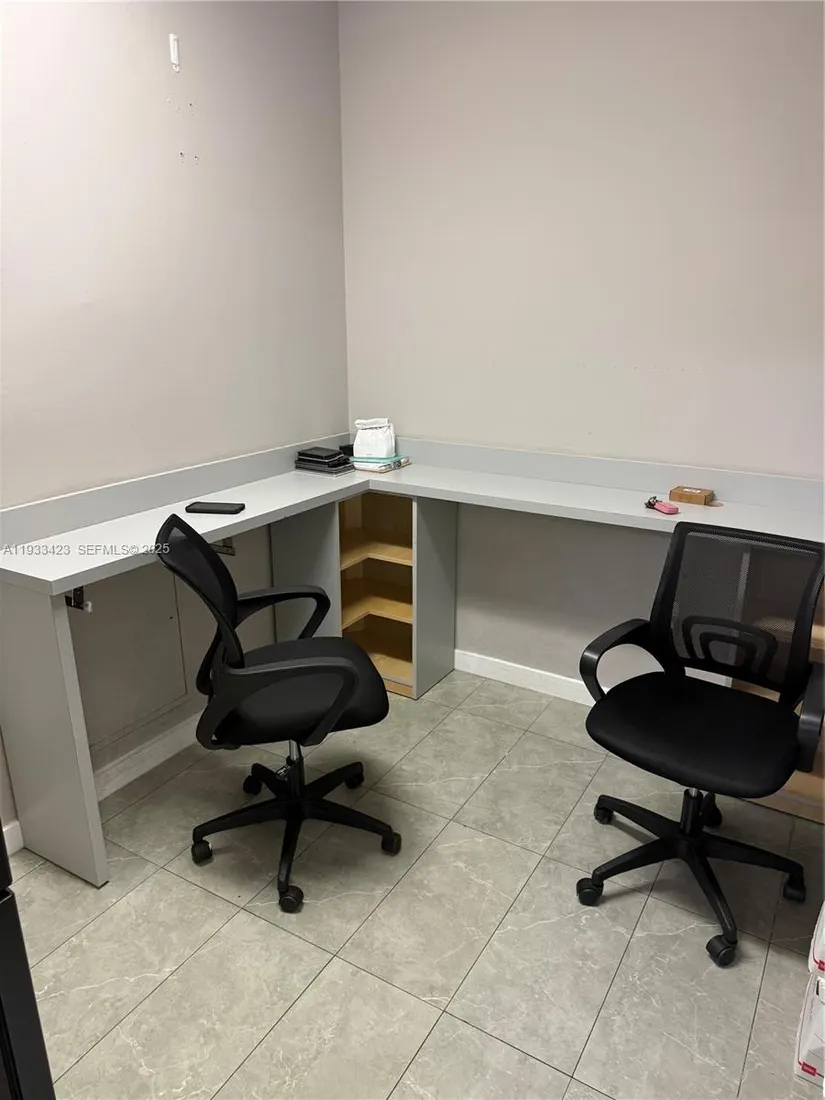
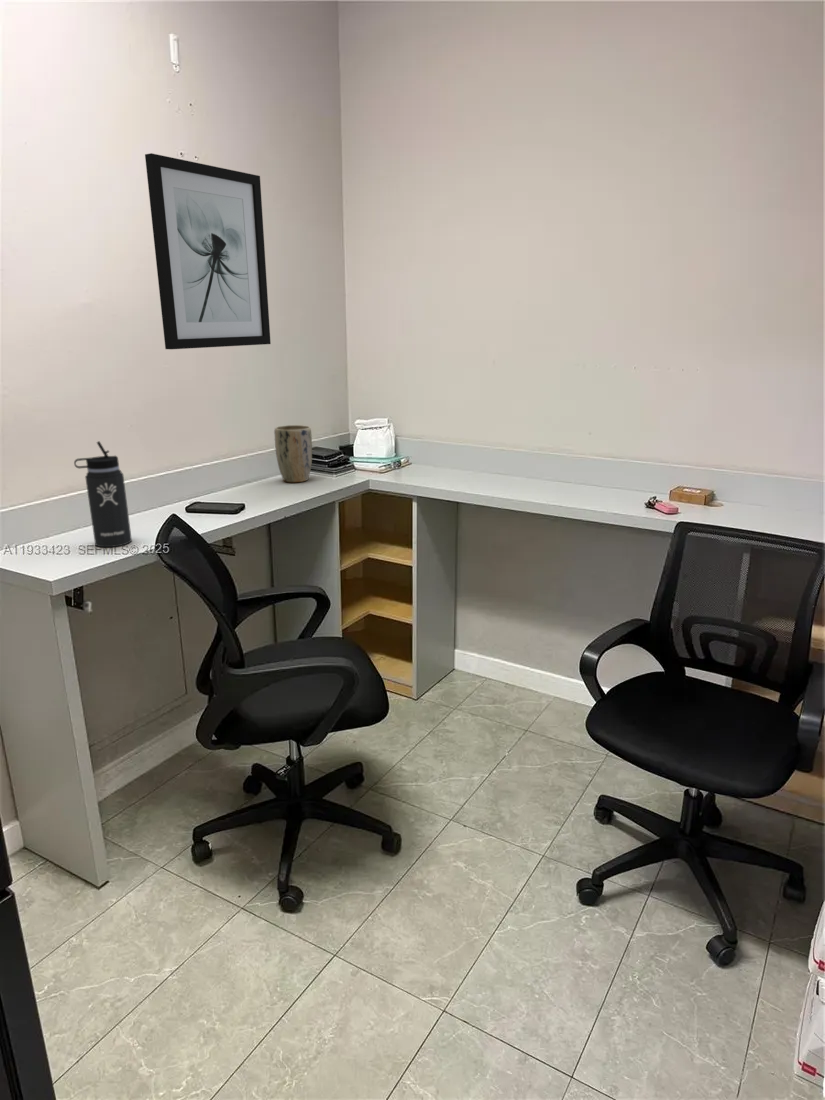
+ plant pot [273,424,313,483]
+ wall art [144,152,272,350]
+ thermos bottle [73,440,133,548]
